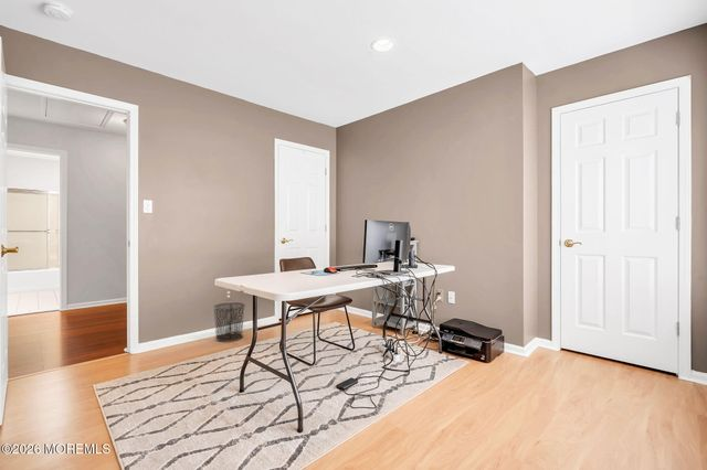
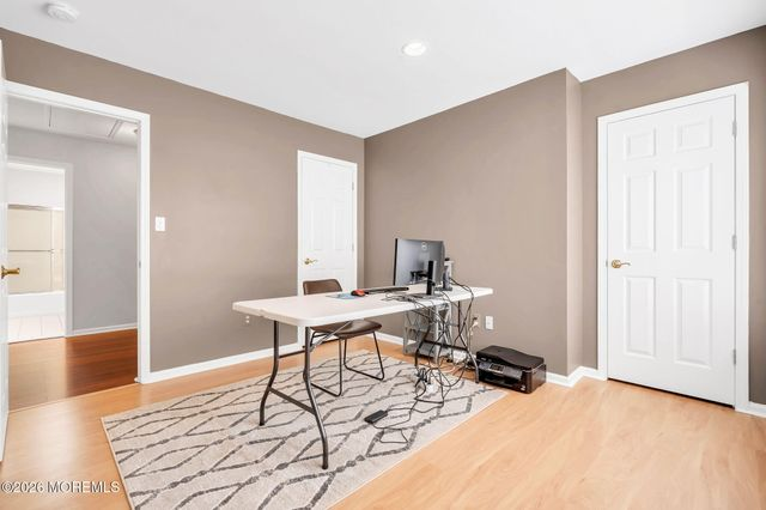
- waste bin [212,301,246,343]
